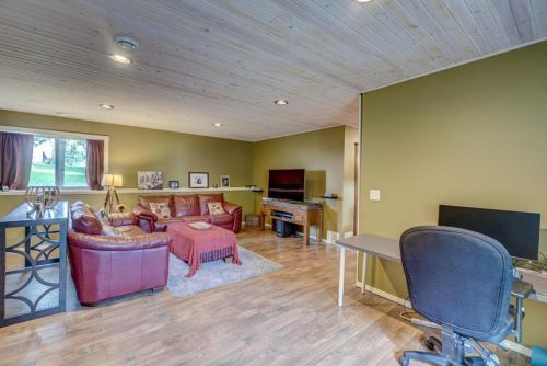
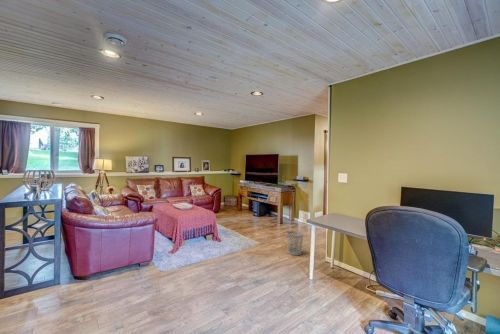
+ wastebasket [286,230,304,257]
